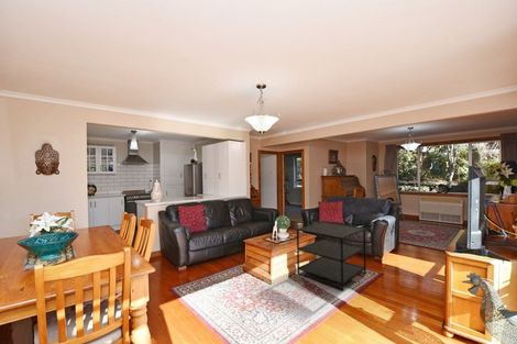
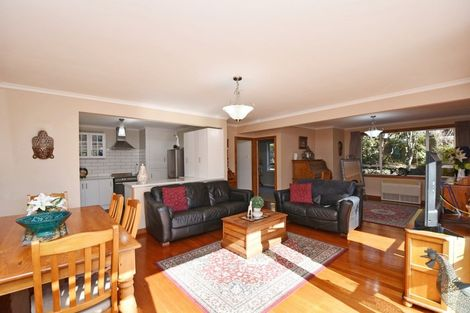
- side table [296,221,367,292]
